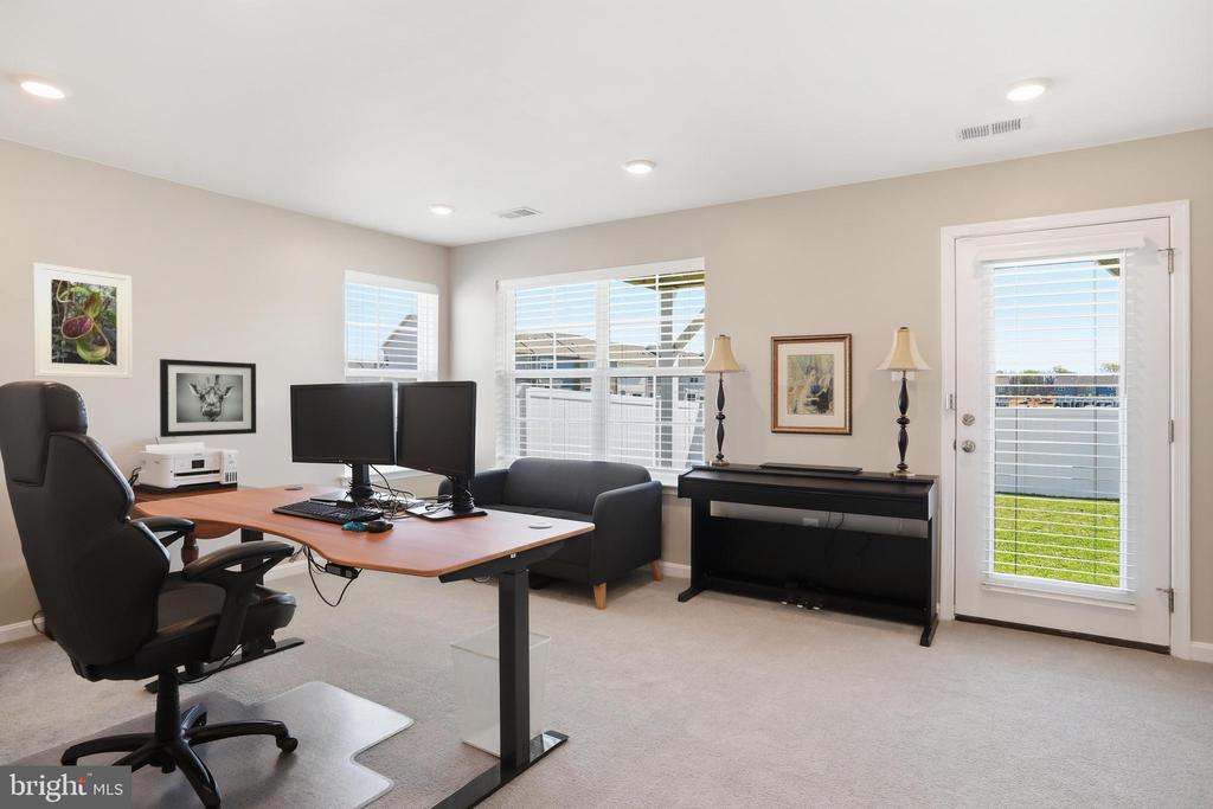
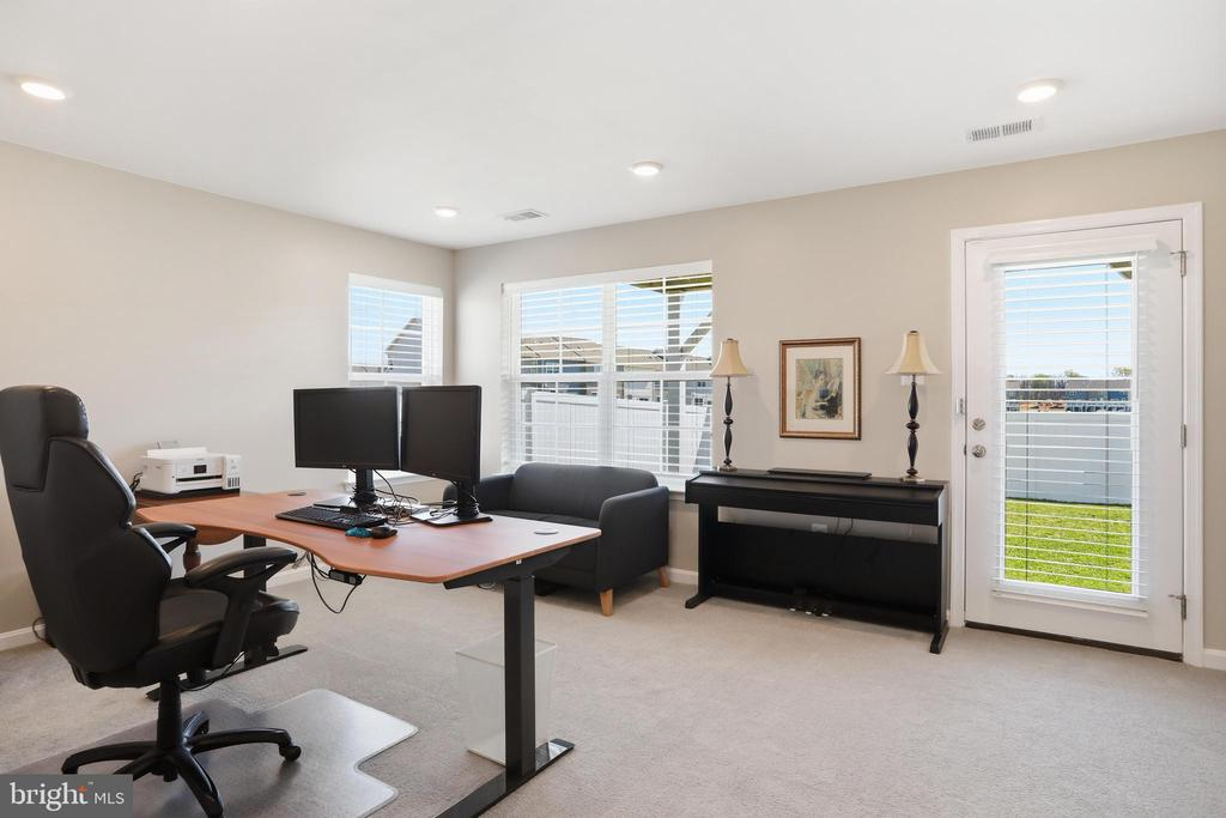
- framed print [32,262,133,380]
- wall art [159,358,257,438]
